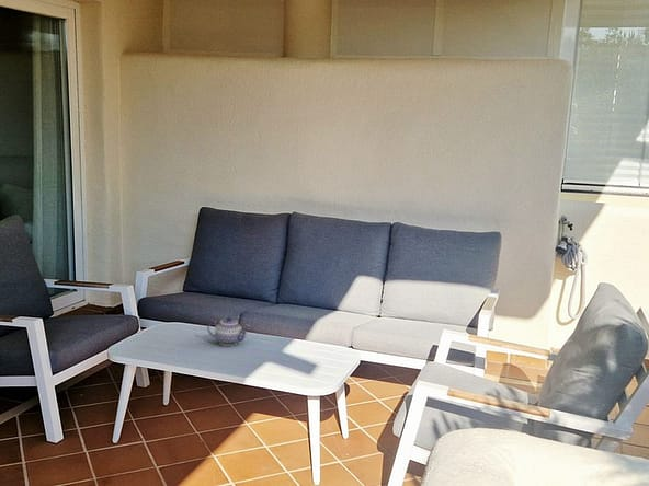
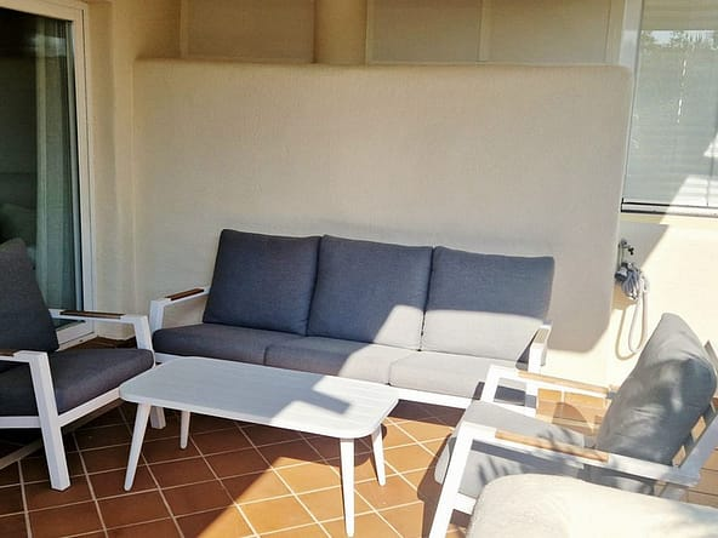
- teapot [206,316,251,347]
